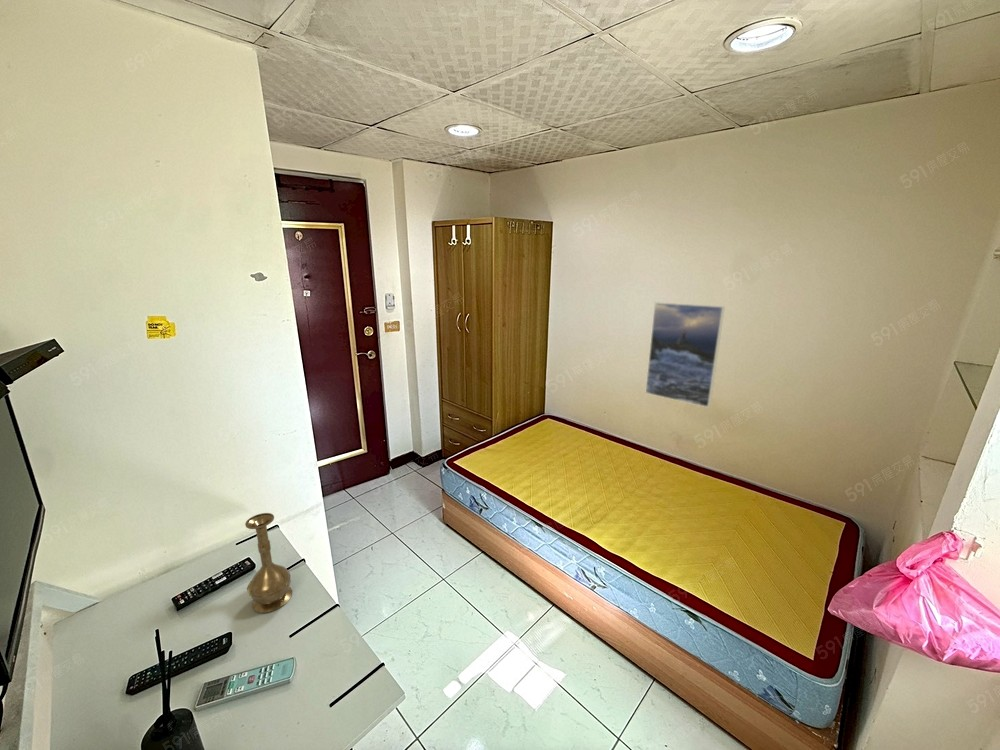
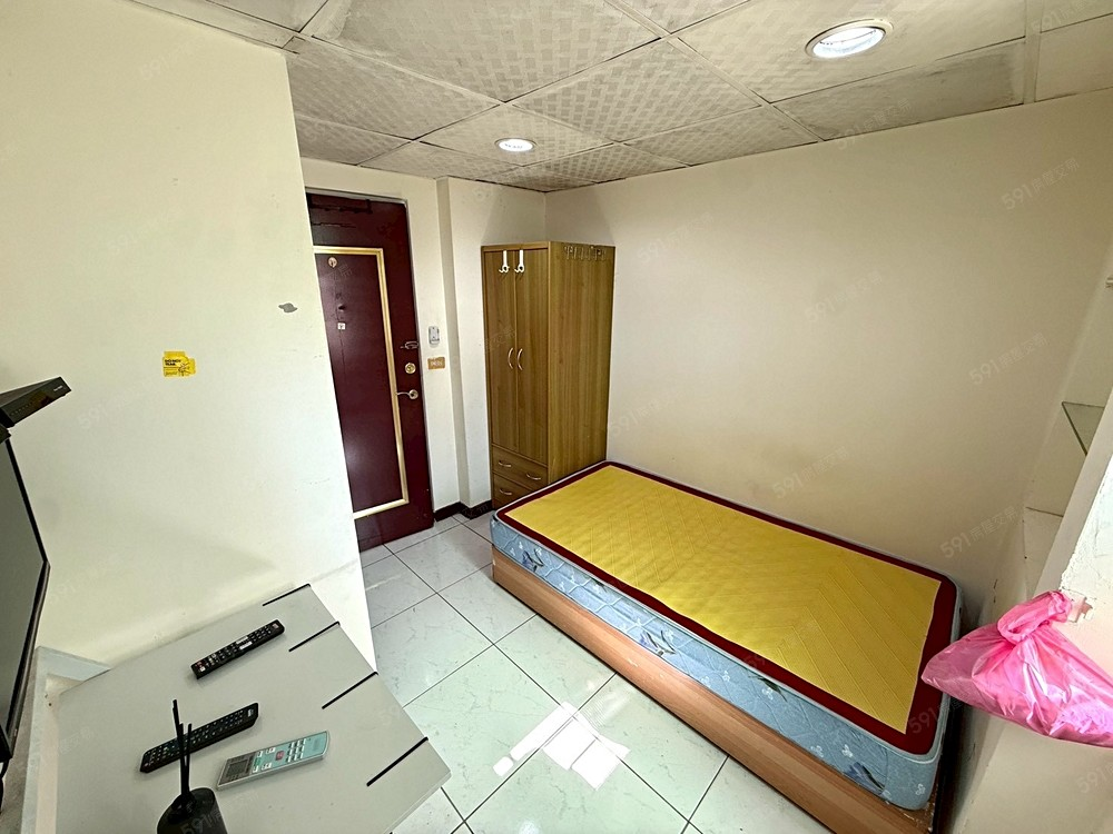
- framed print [644,301,726,408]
- vase [244,512,293,614]
